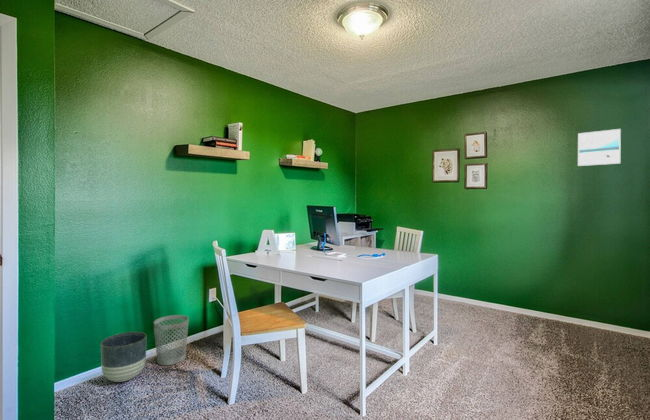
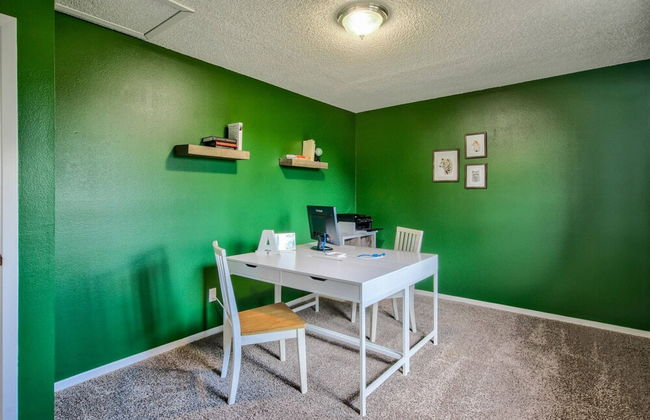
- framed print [577,128,622,167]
- wastebasket [153,314,190,366]
- planter [100,331,147,383]
